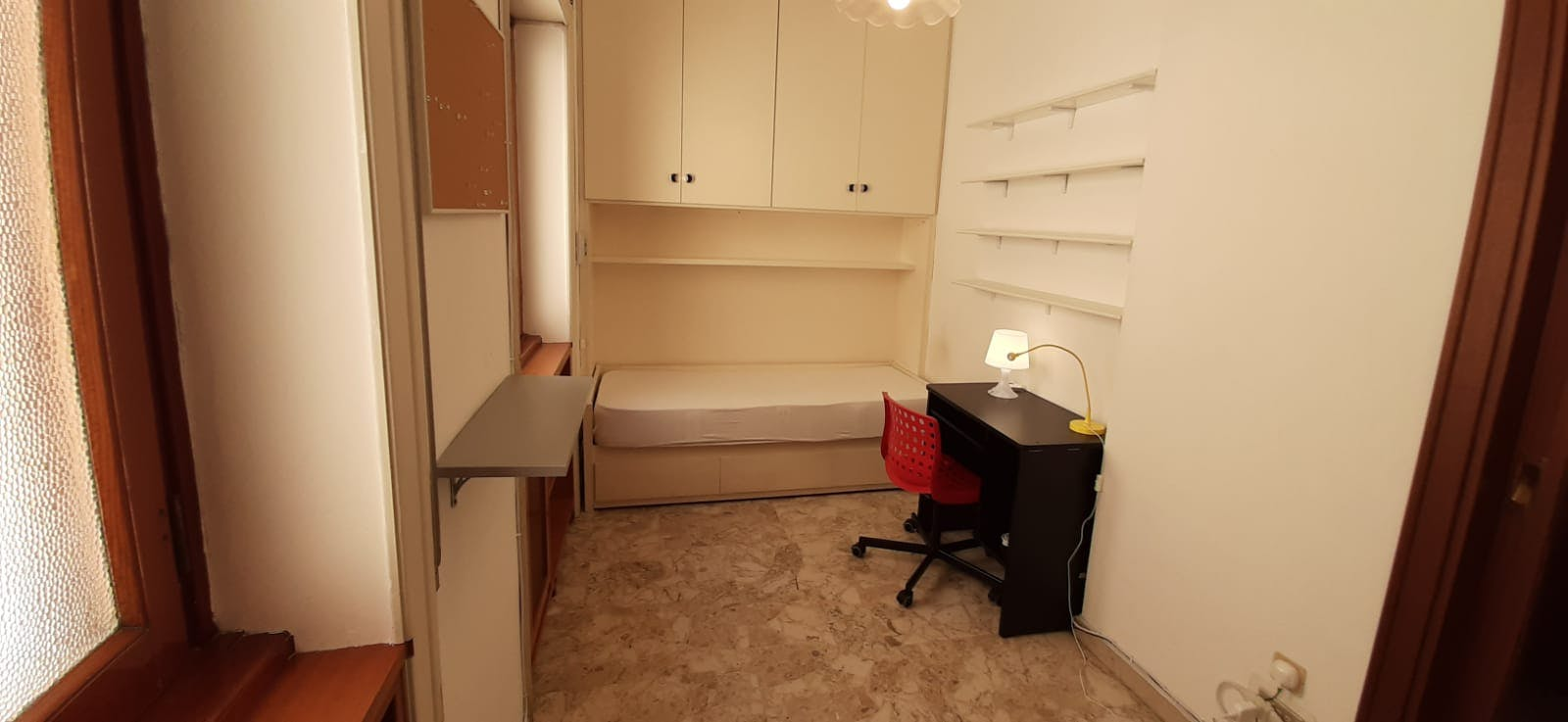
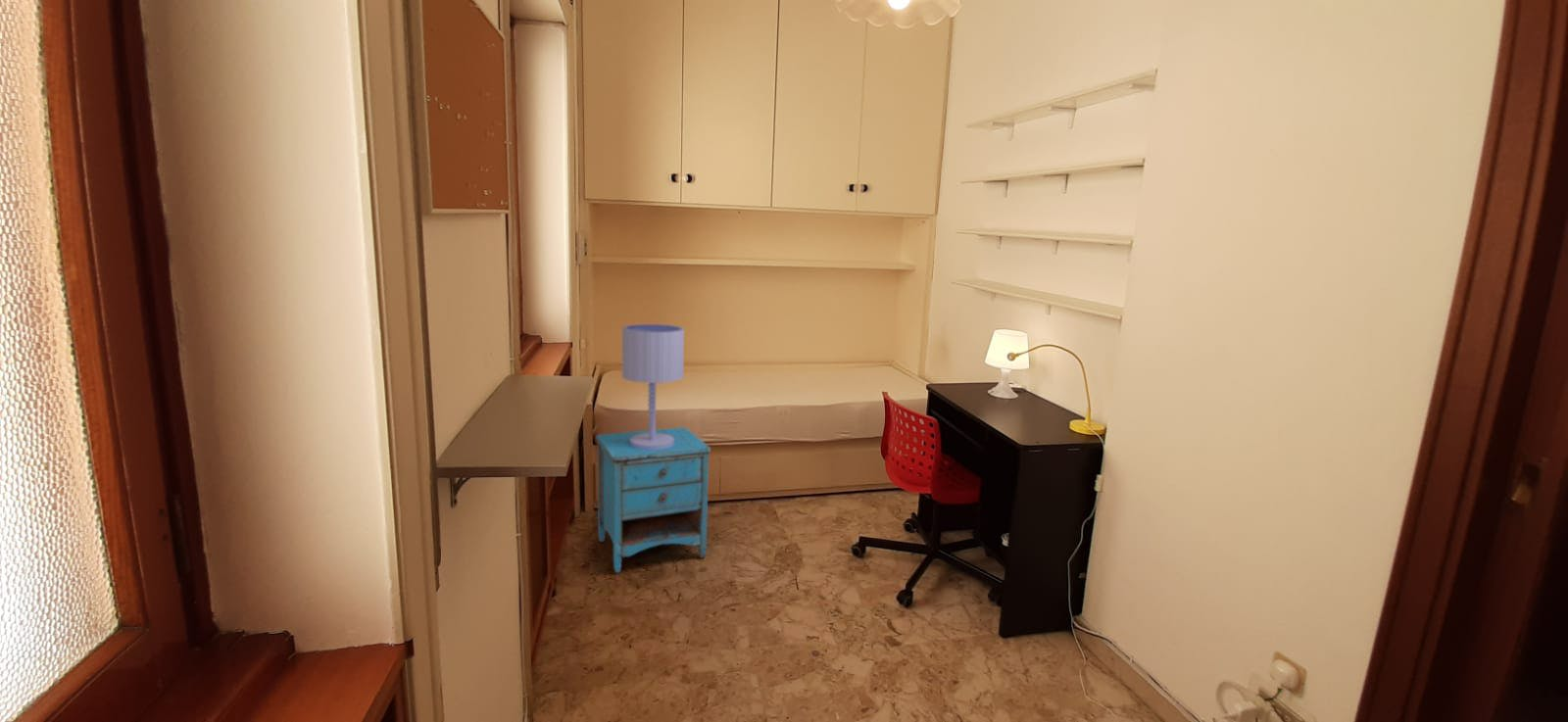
+ table lamp [621,323,685,450]
+ nightstand [595,426,711,574]
